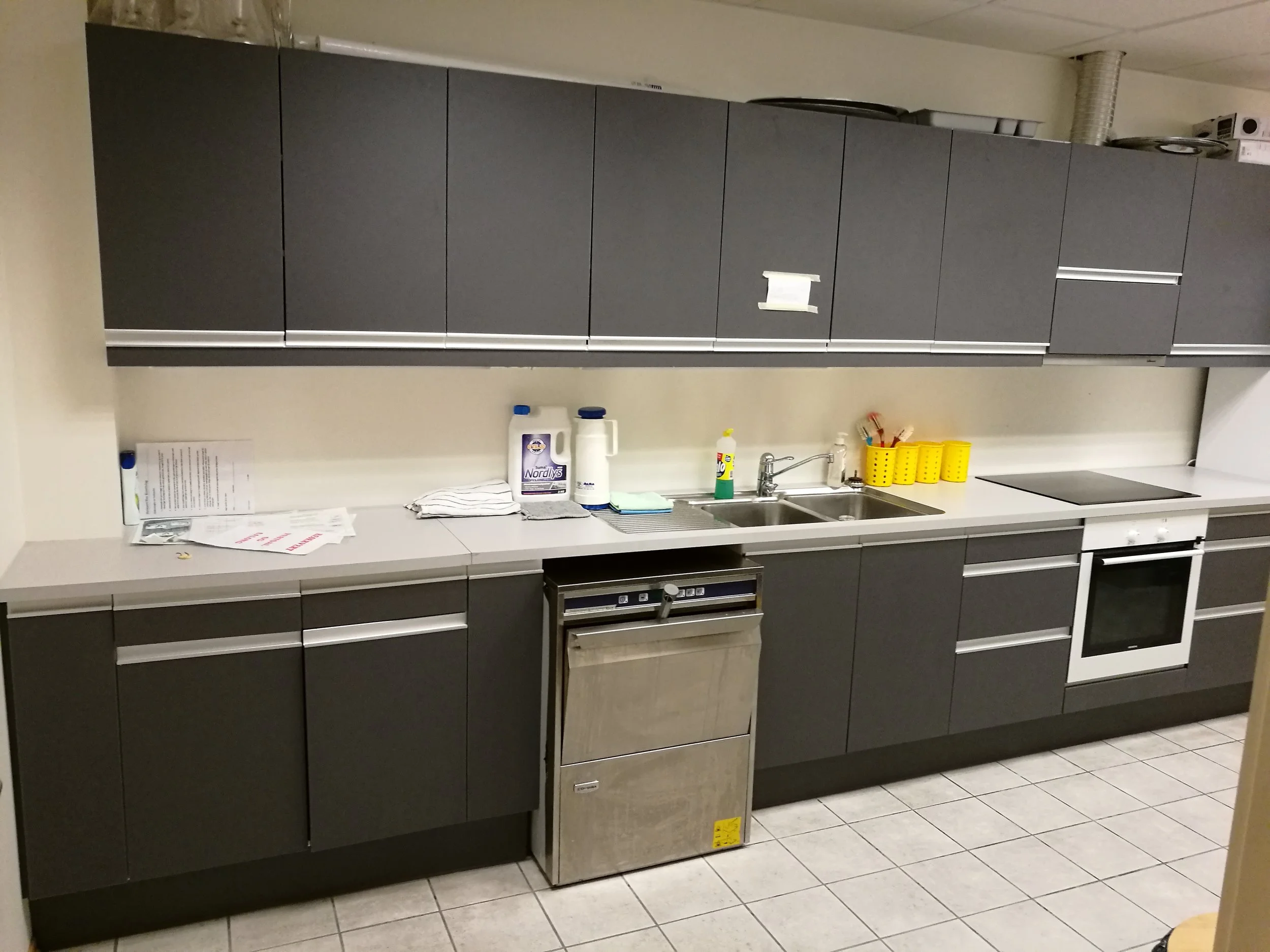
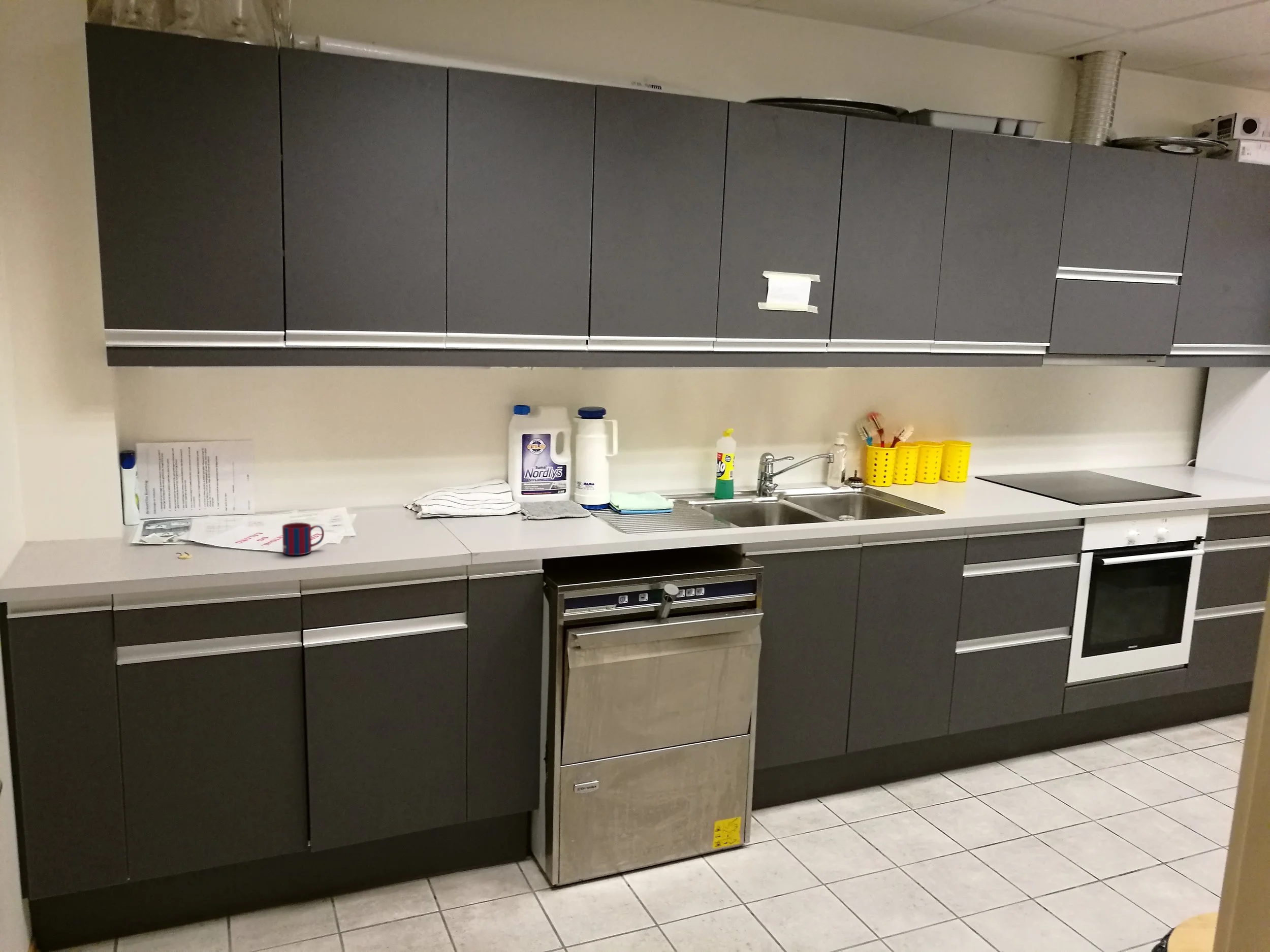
+ mug [282,522,325,555]
